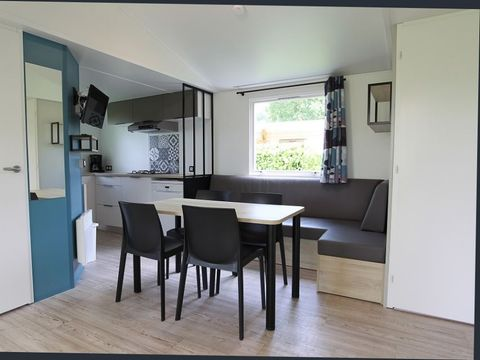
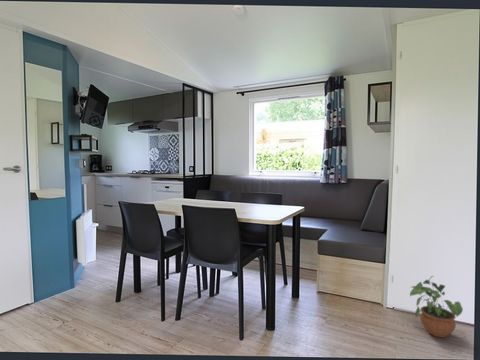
+ potted plant [409,275,464,339]
